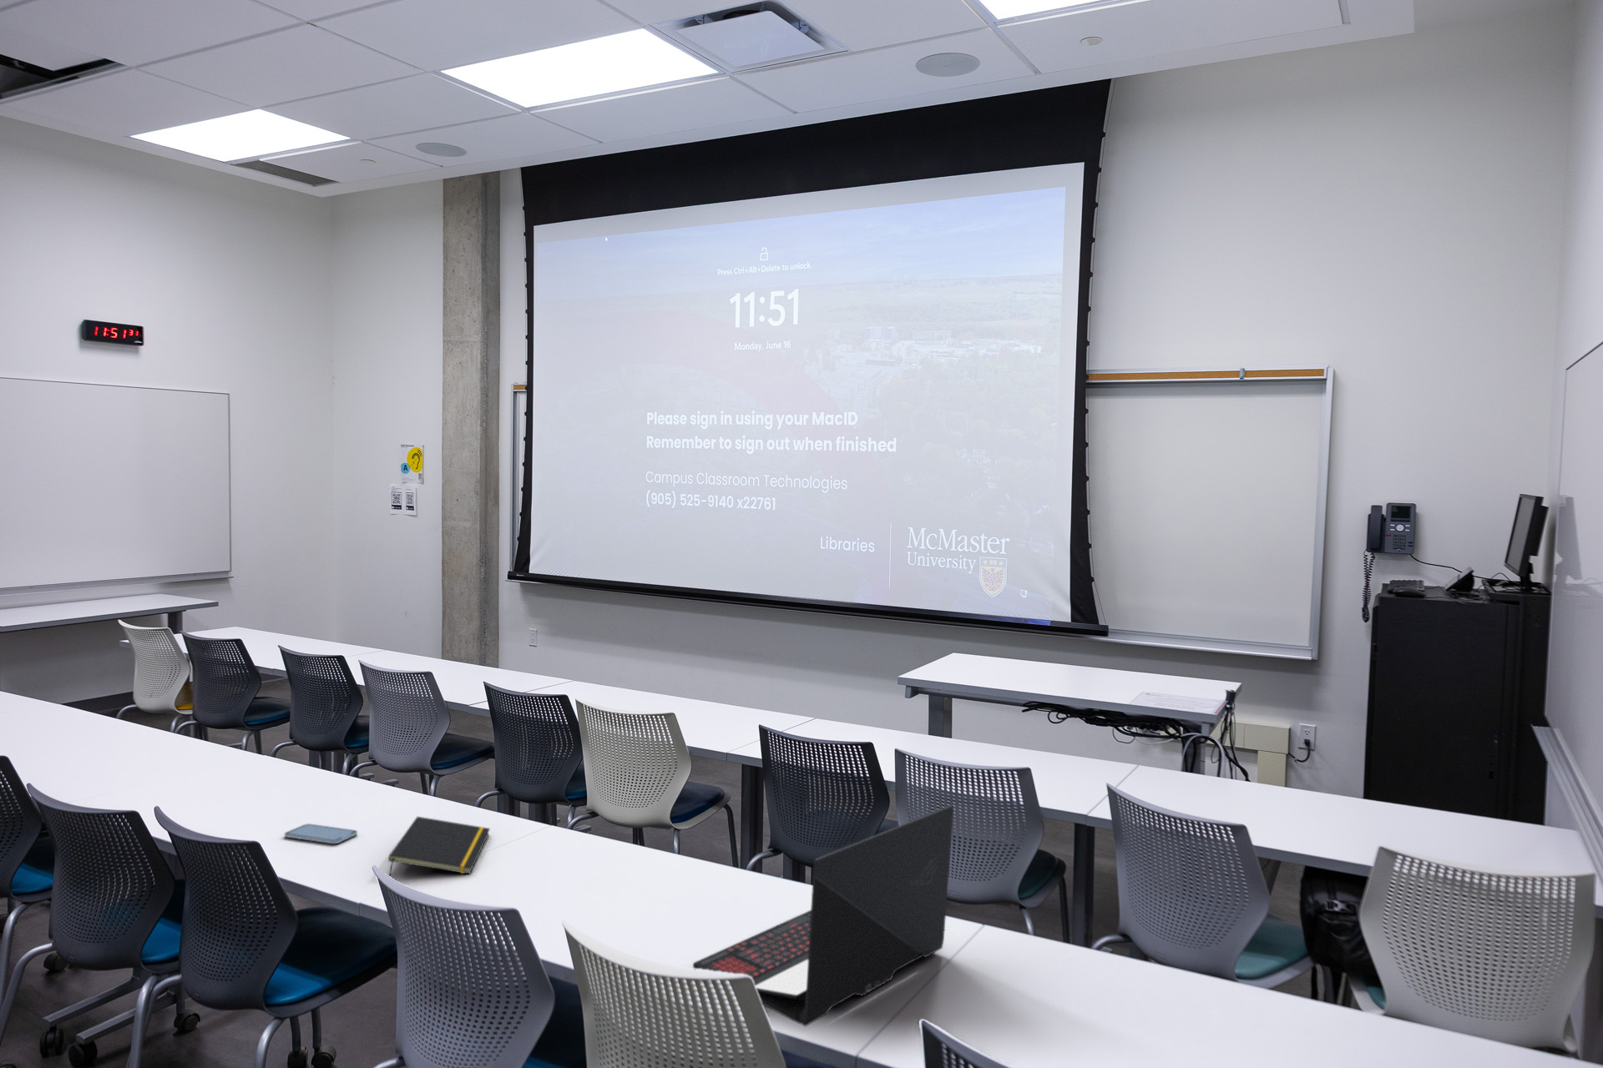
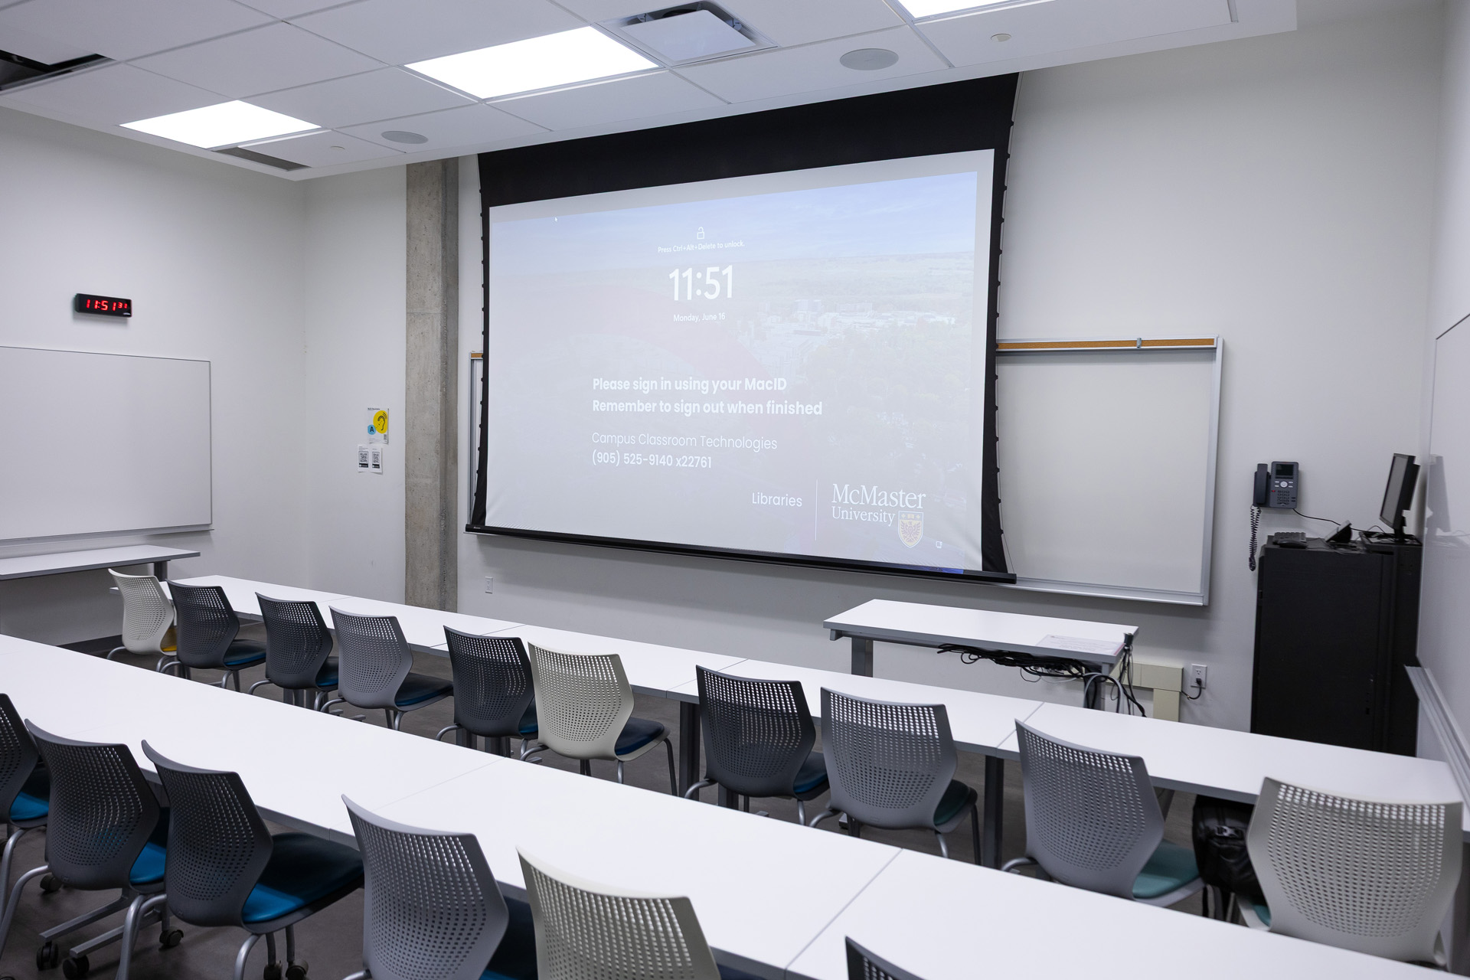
- smartphone [284,822,358,844]
- notepad [388,816,491,877]
- laptop [692,805,954,1027]
